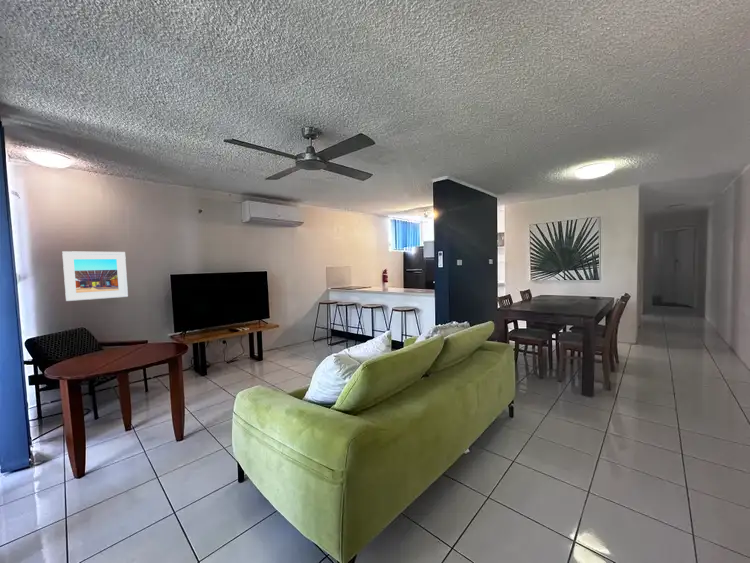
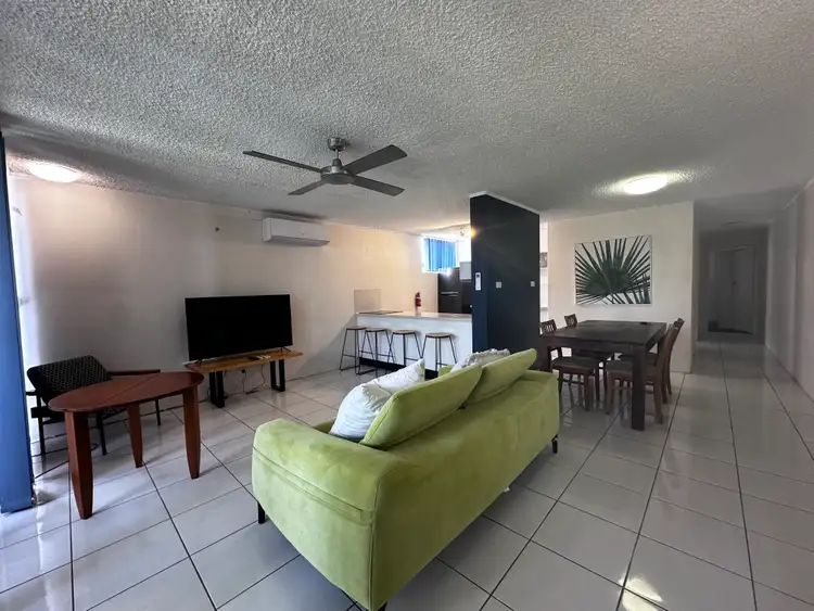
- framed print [61,250,129,302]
